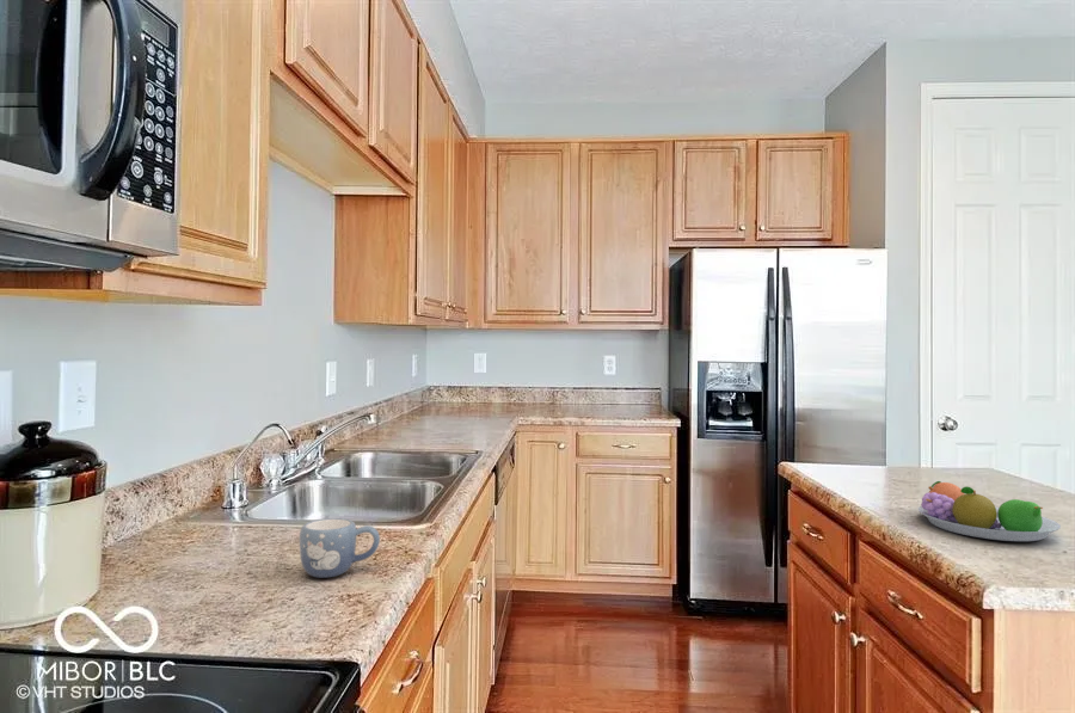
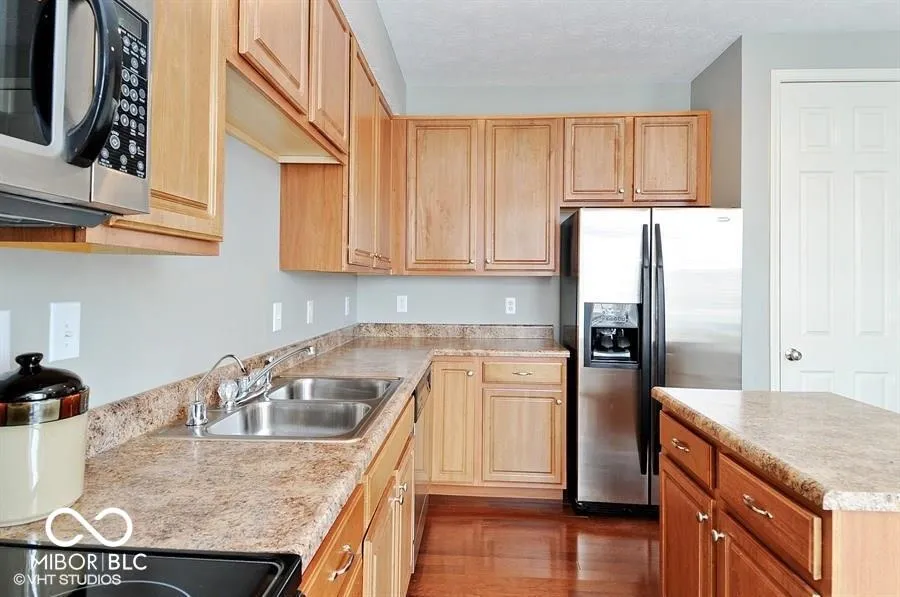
- fruit bowl [916,480,1062,542]
- mug [299,517,381,579]
